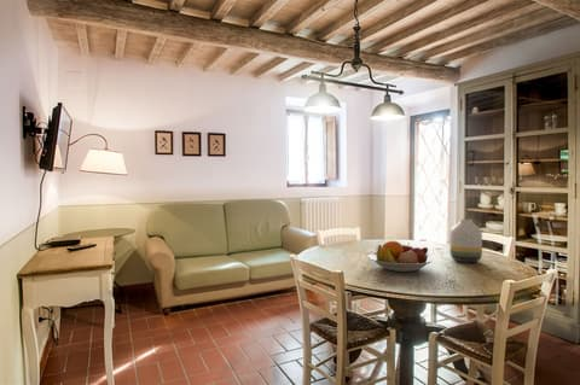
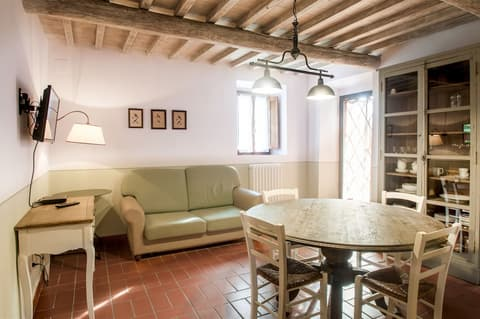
- fruit bowl [366,240,436,273]
- vase [448,218,483,263]
